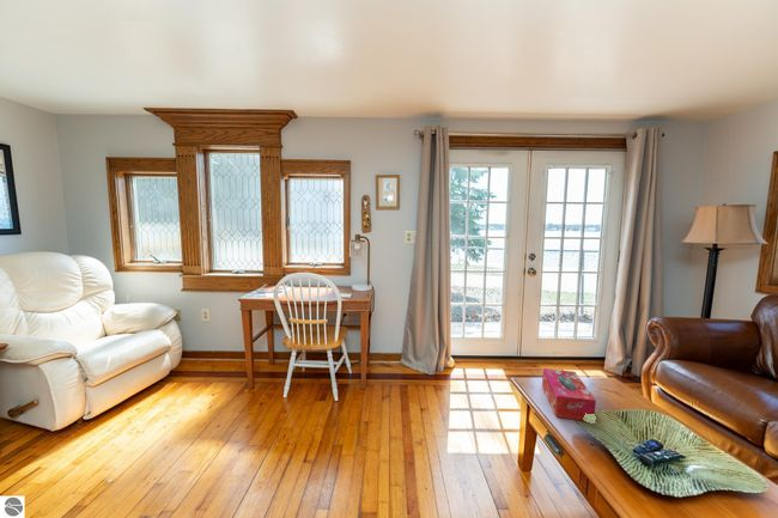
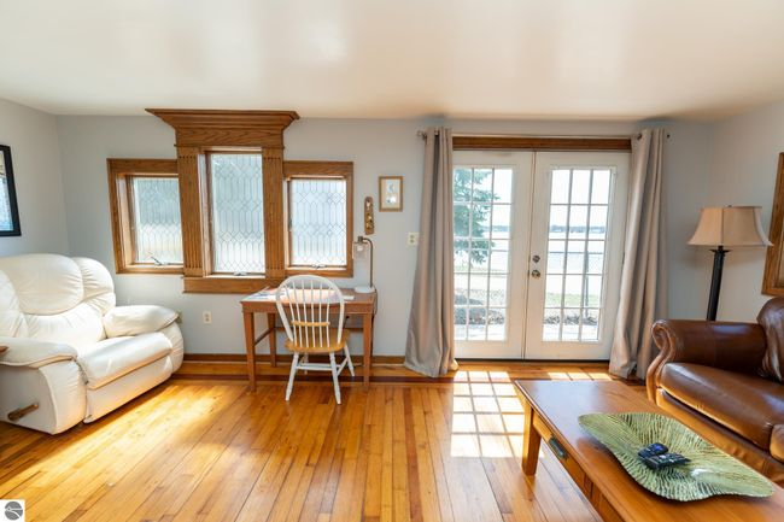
- tissue box [541,367,597,422]
